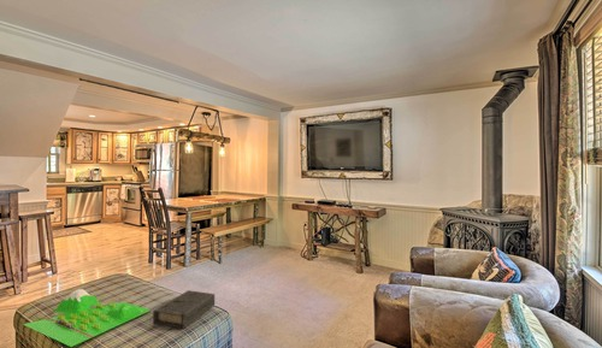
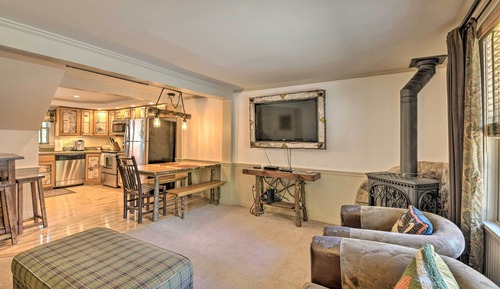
- book [152,289,216,330]
- board game [22,288,152,348]
